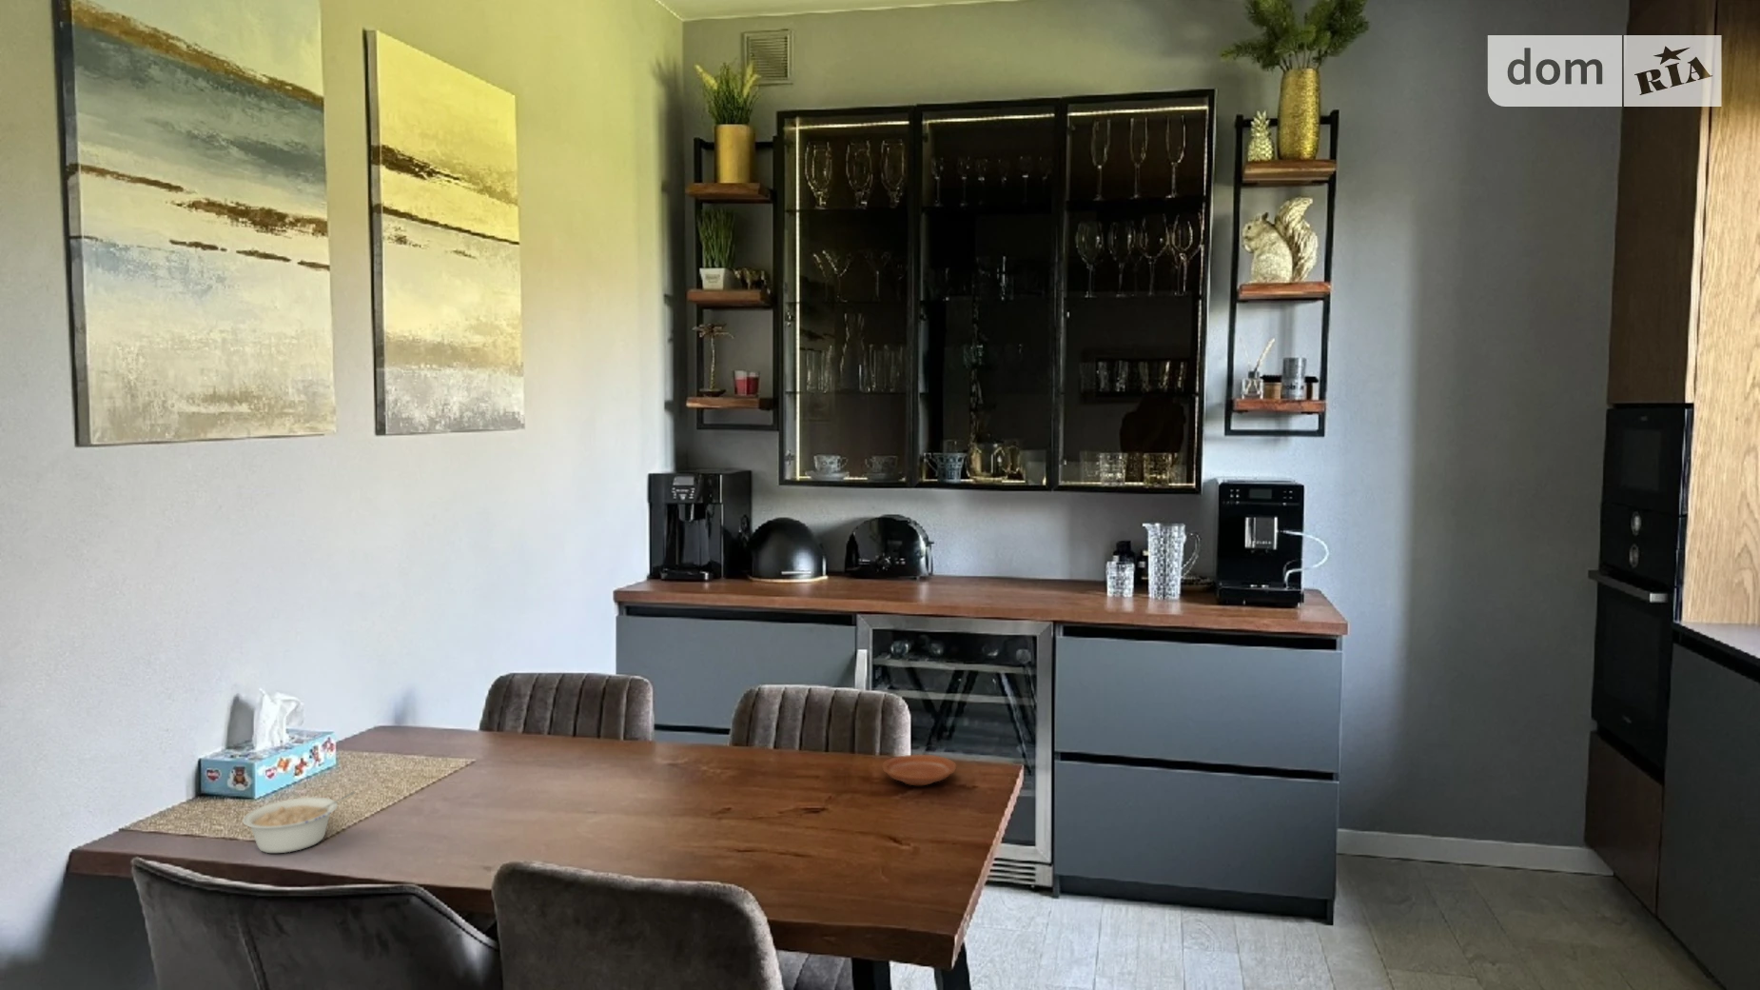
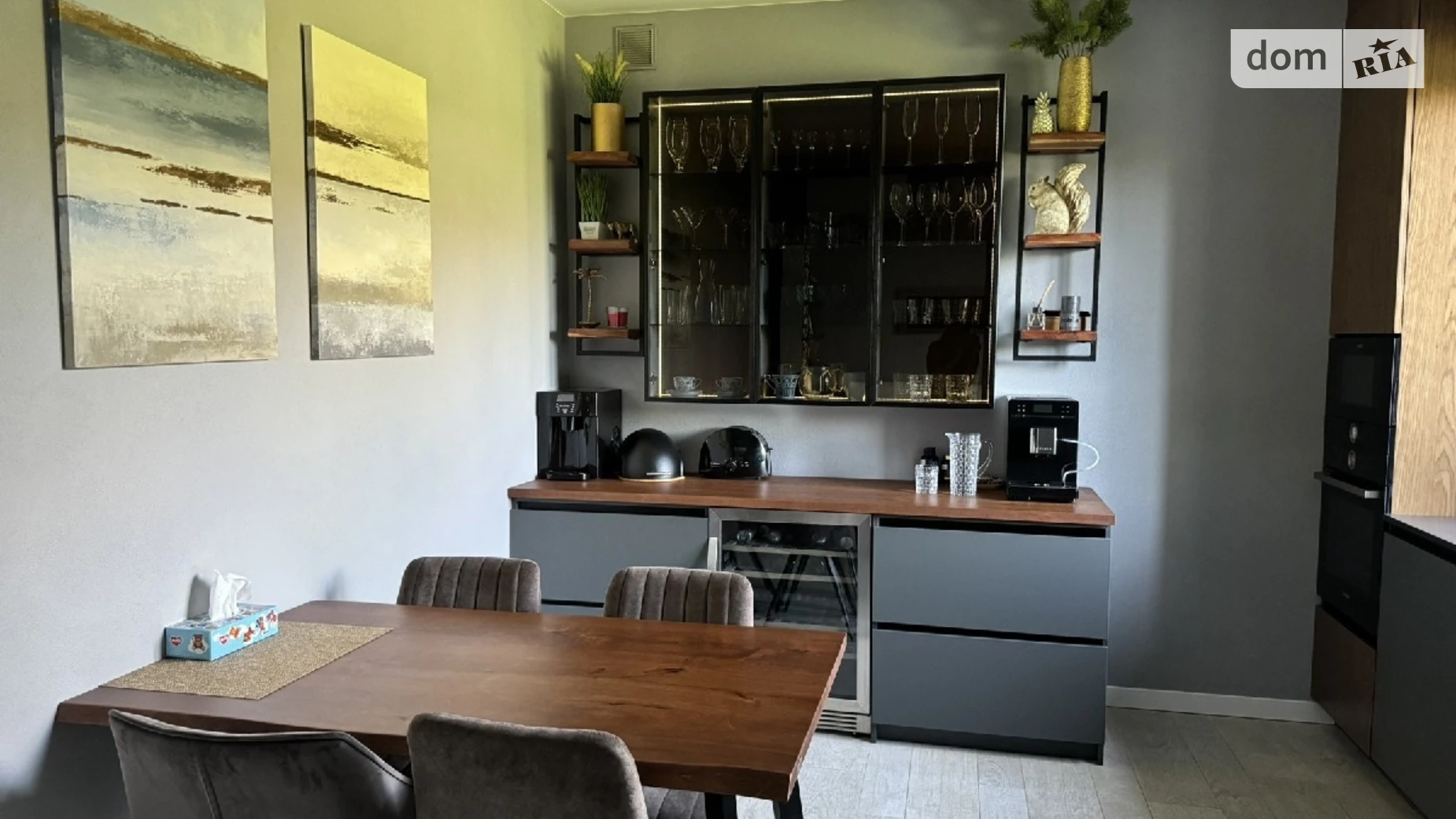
- legume [242,791,355,853]
- plate [882,754,957,786]
